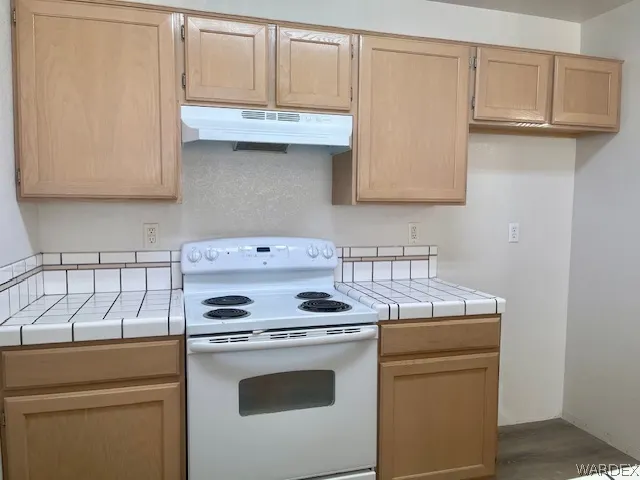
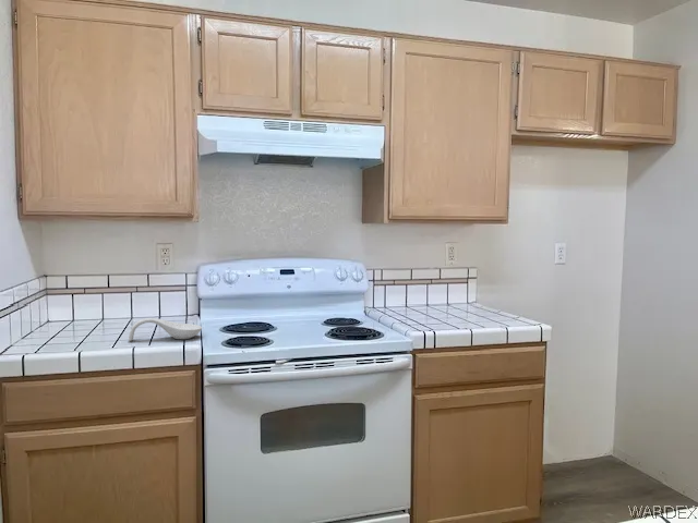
+ spoon rest [128,317,203,342]
